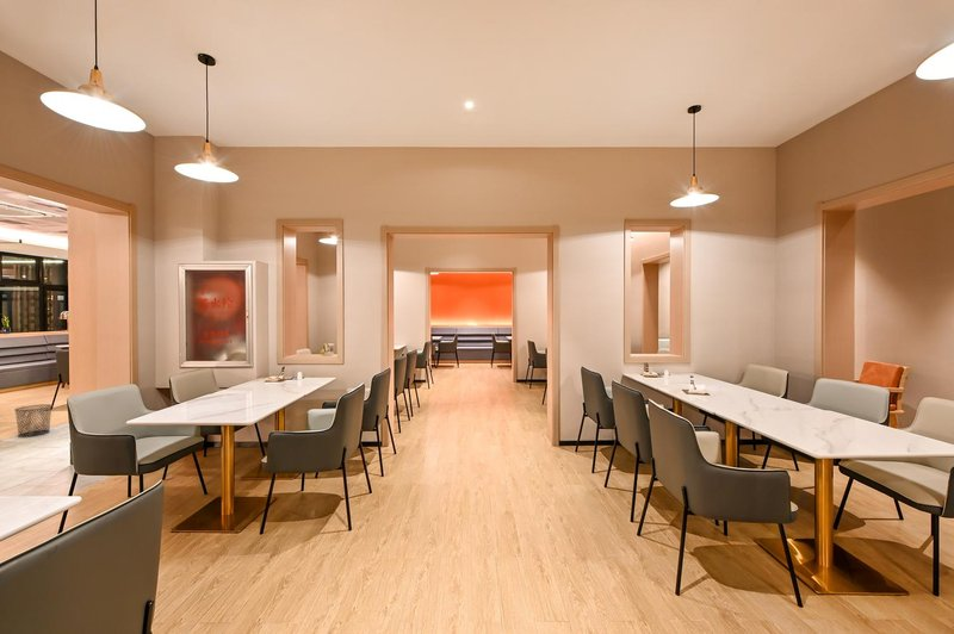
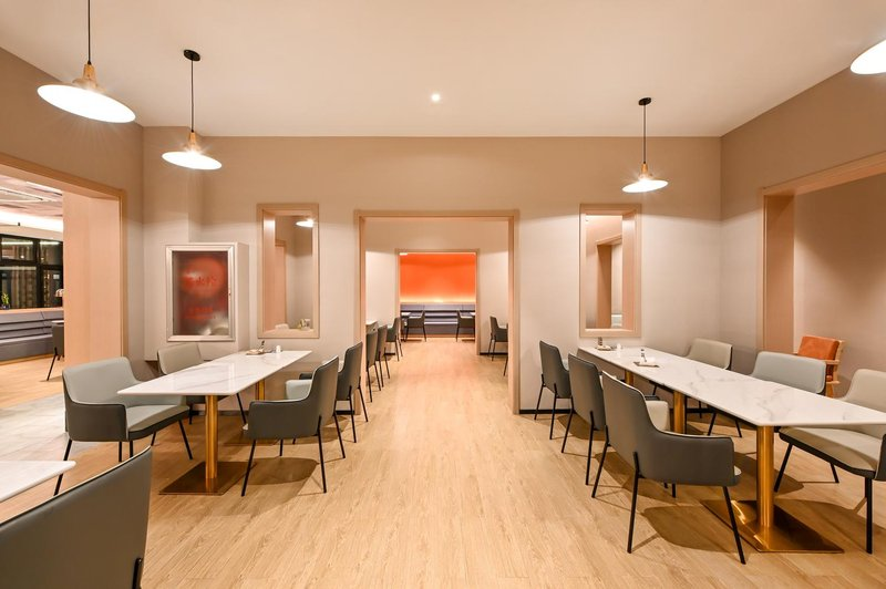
- waste bin [13,403,54,439]
